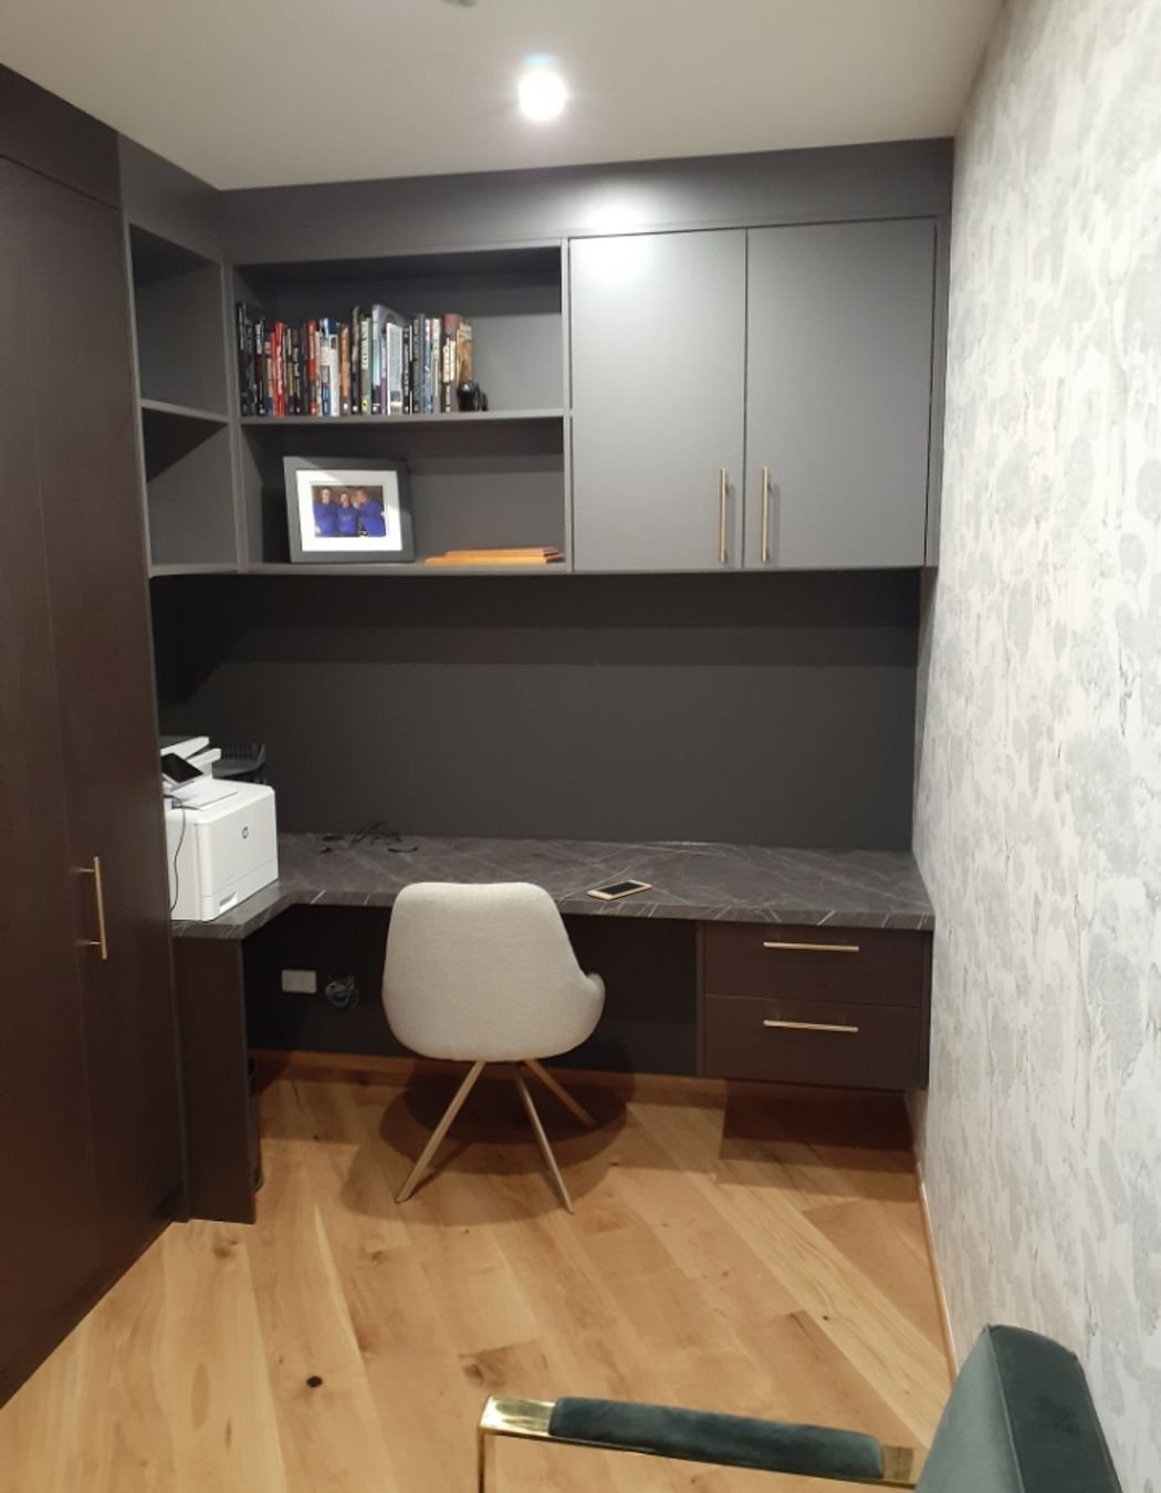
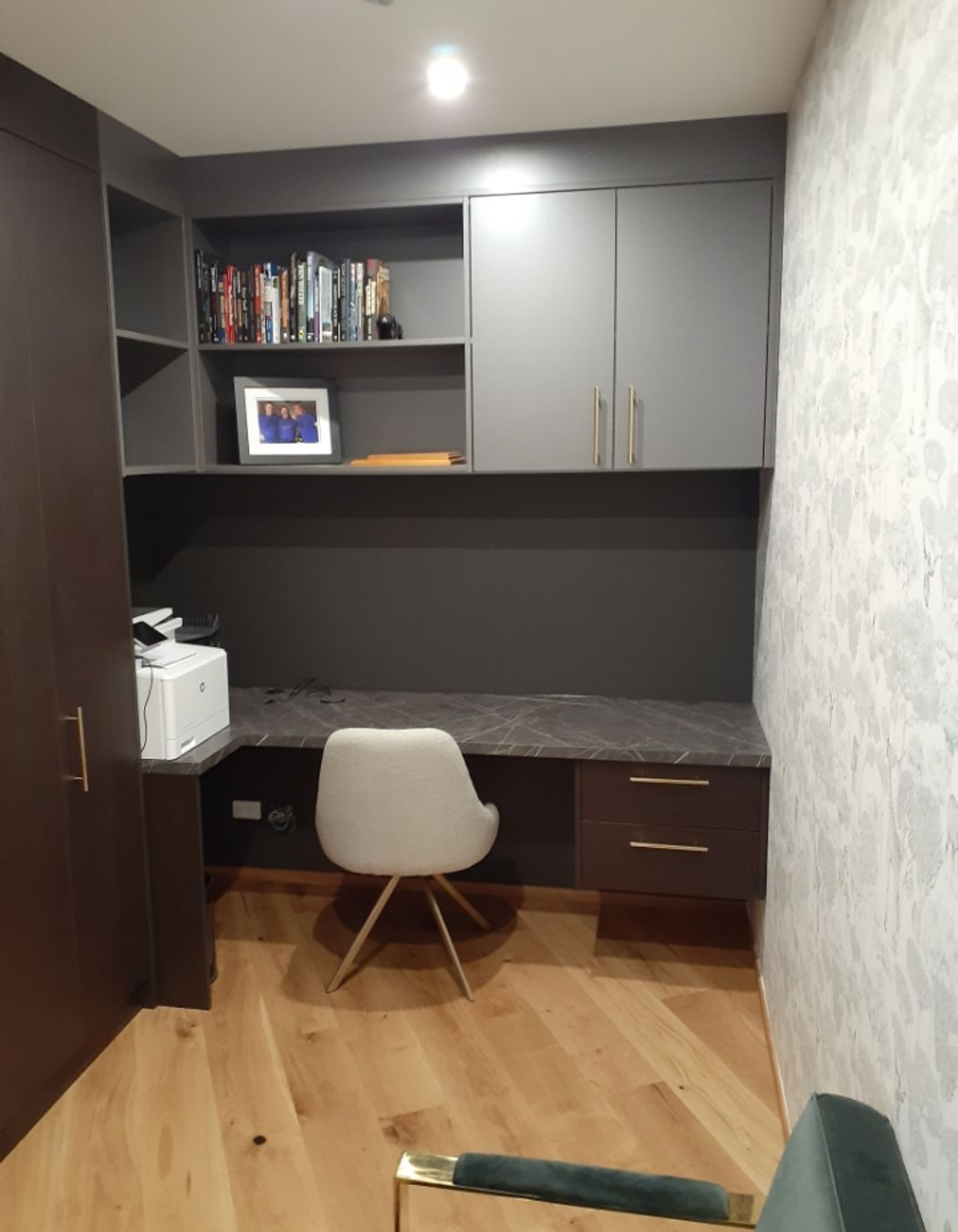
- cell phone [587,880,652,902]
